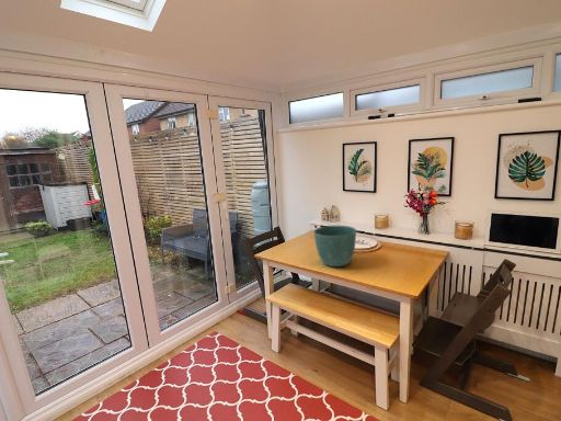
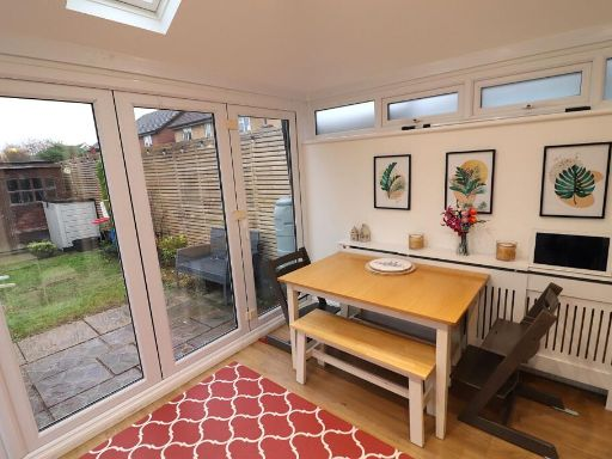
- flower pot [312,225,357,268]
